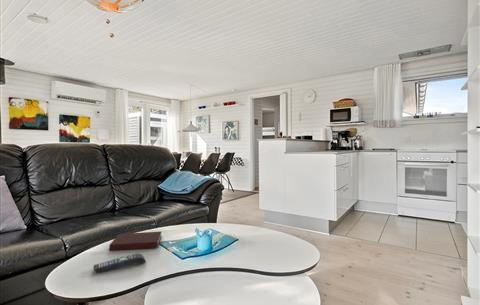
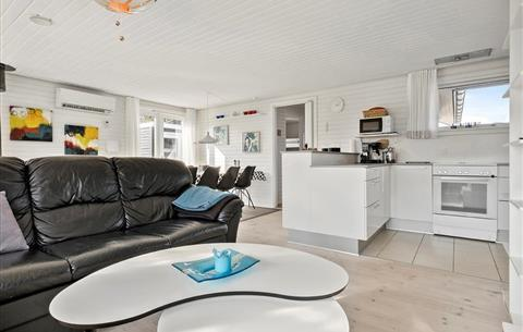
- notebook [108,231,162,251]
- remote control [92,253,147,273]
